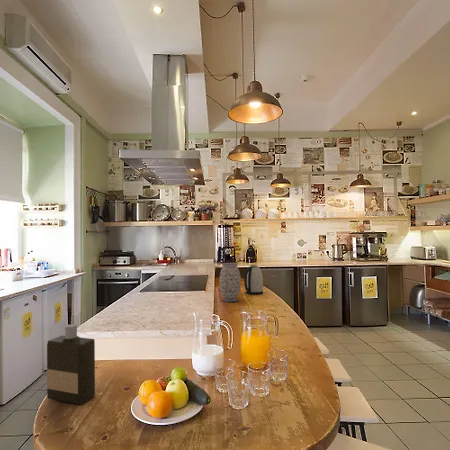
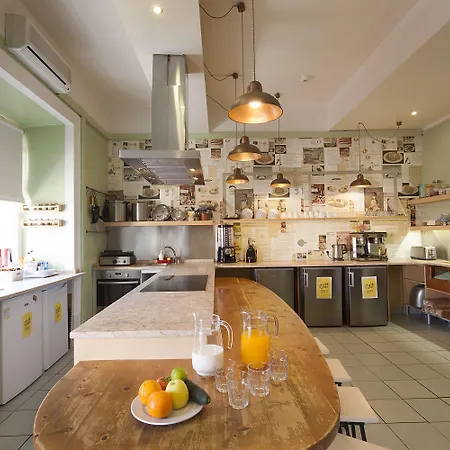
- kettle [243,264,264,296]
- bottle [46,323,96,406]
- vase [219,262,242,303]
